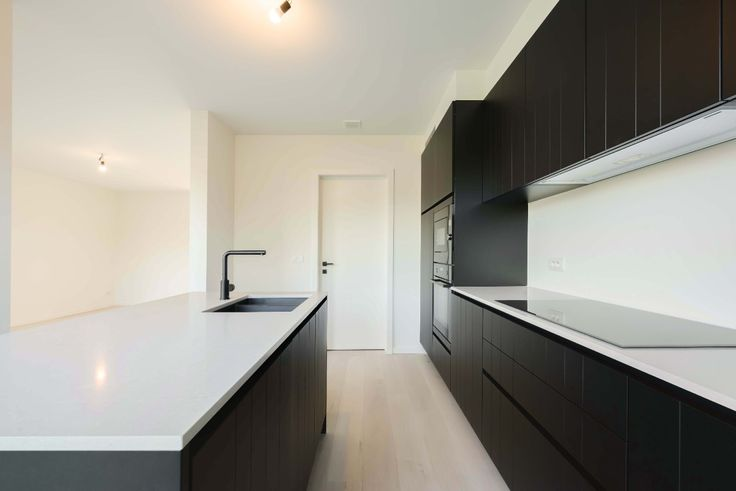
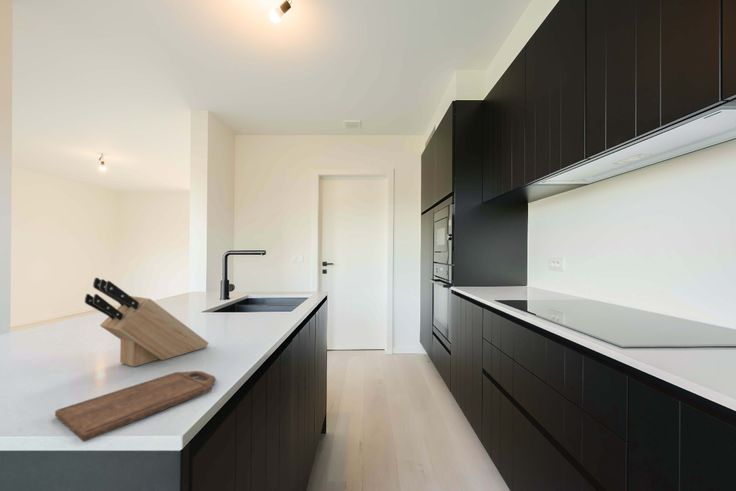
+ cutting board [54,370,217,442]
+ knife block [84,277,210,368]
